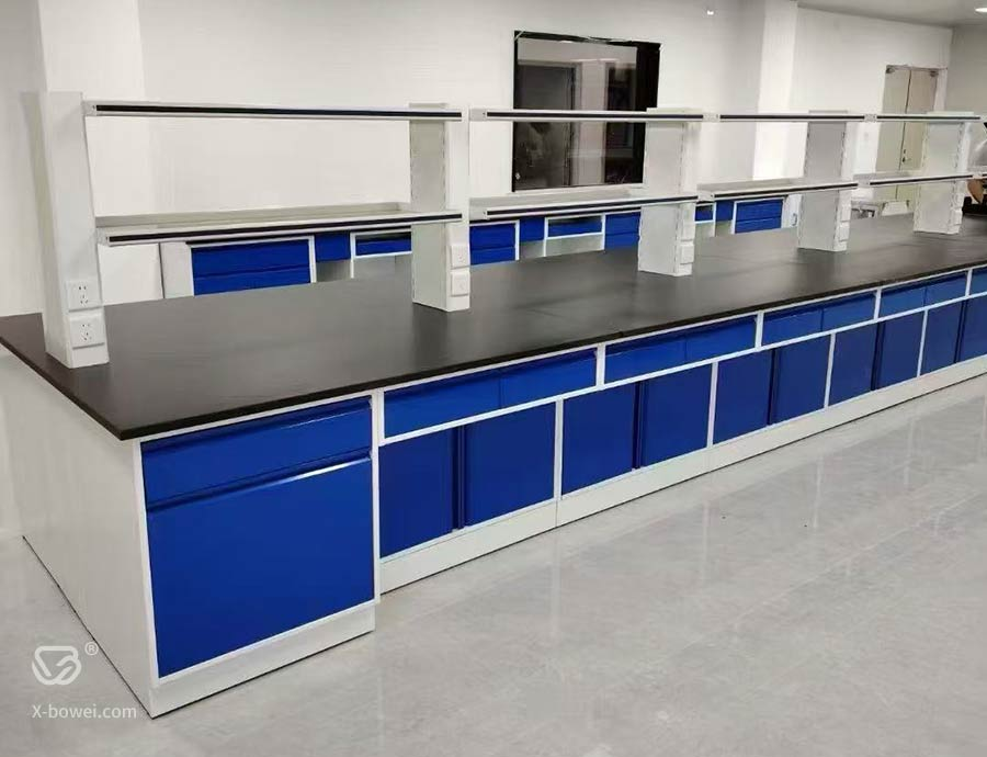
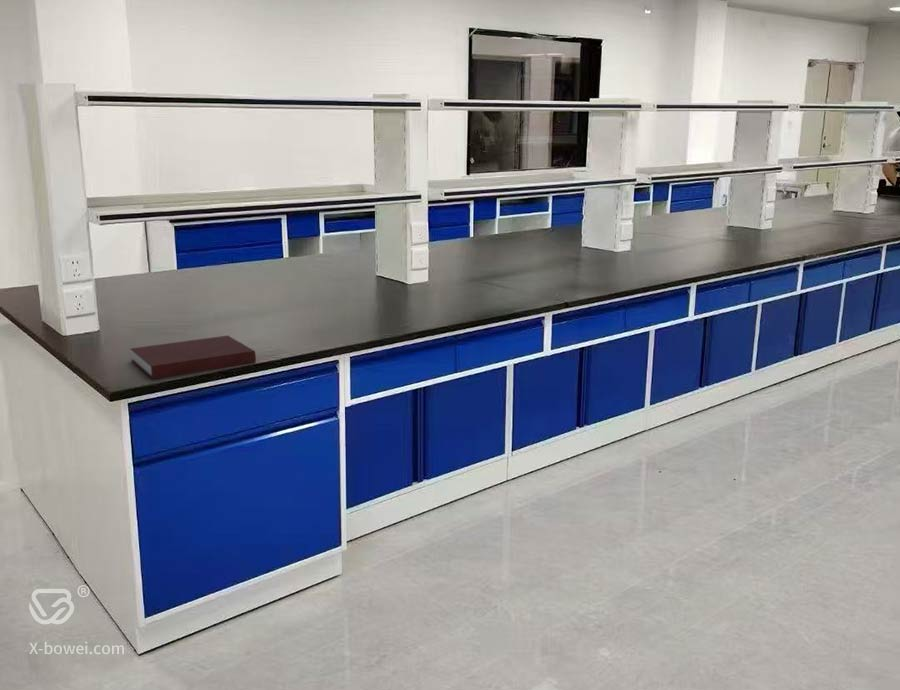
+ notebook [130,334,257,380]
